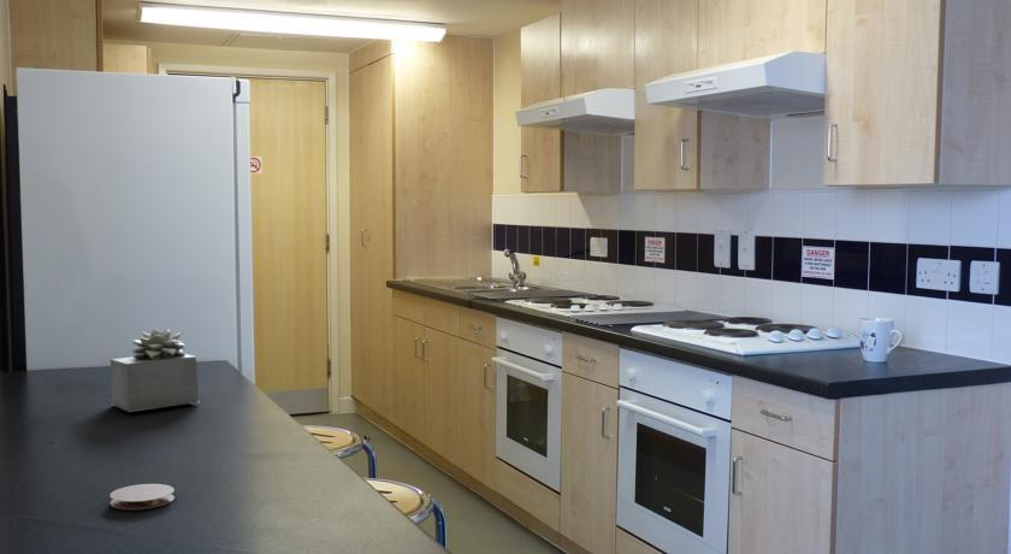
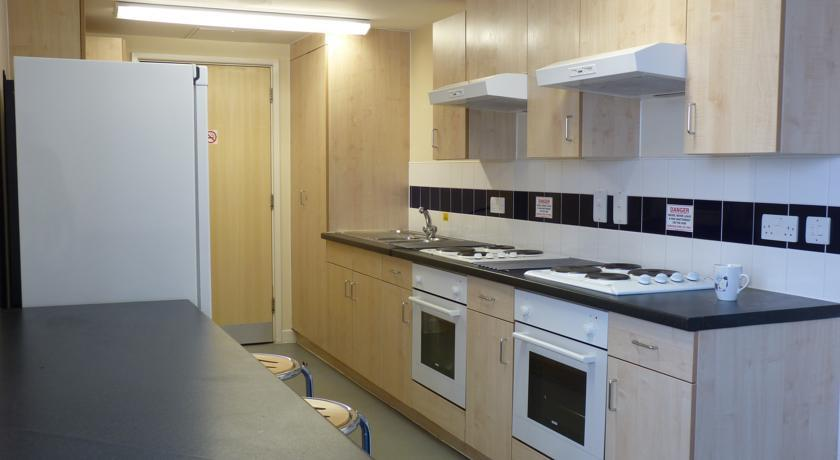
- coaster [108,483,176,511]
- succulent plant [110,326,201,413]
